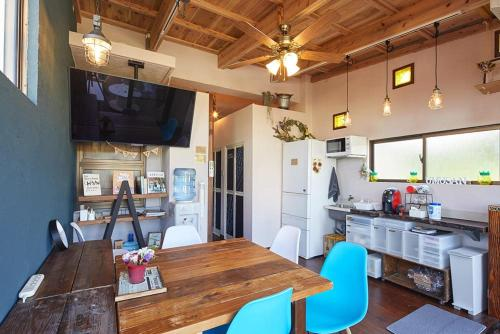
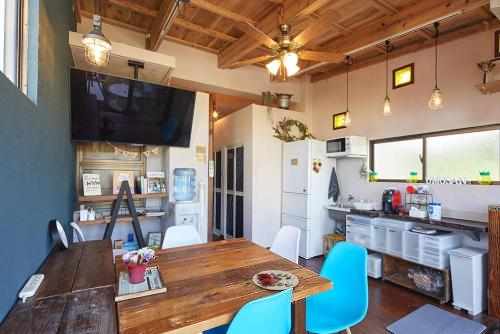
+ plate [252,269,300,291]
